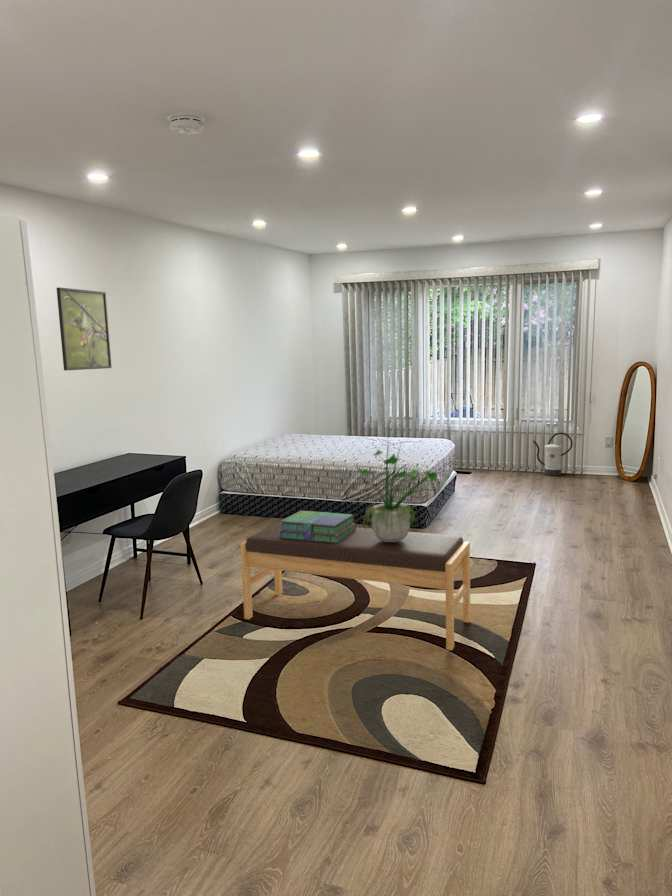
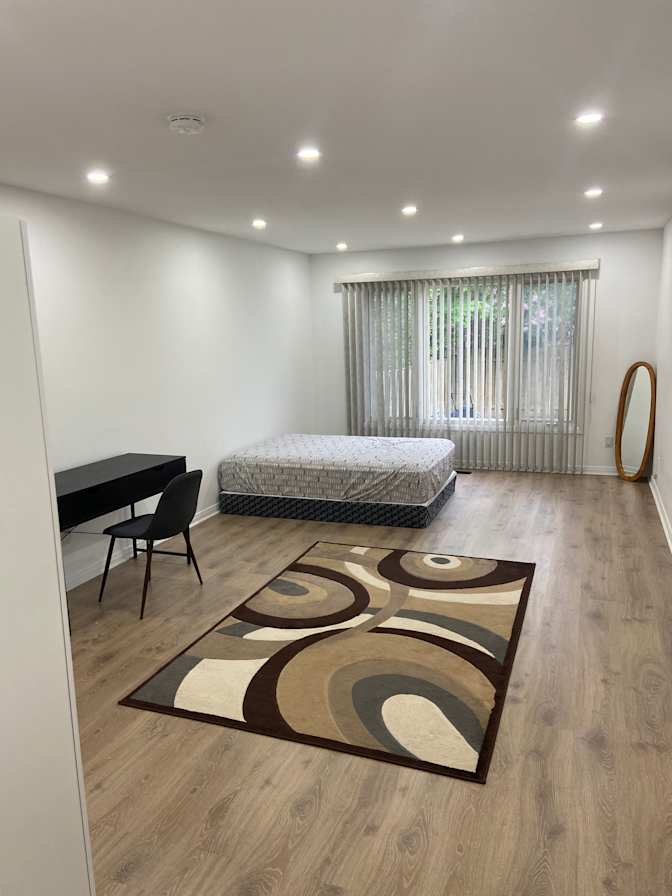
- bench [239,521,471,651]
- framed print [56,286,113,371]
- watering can [532,432,574,477]
- potted plant [355,430,458,542]
- stack of books [279,510,357,543]
